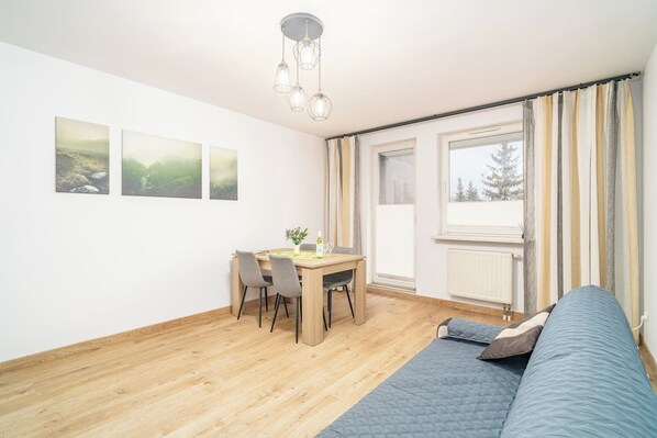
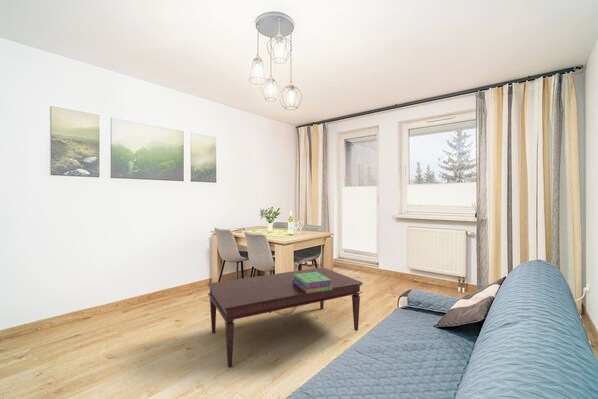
+ coffee table [206,266,364,368]
+ stack of books [292,272,333,293]
